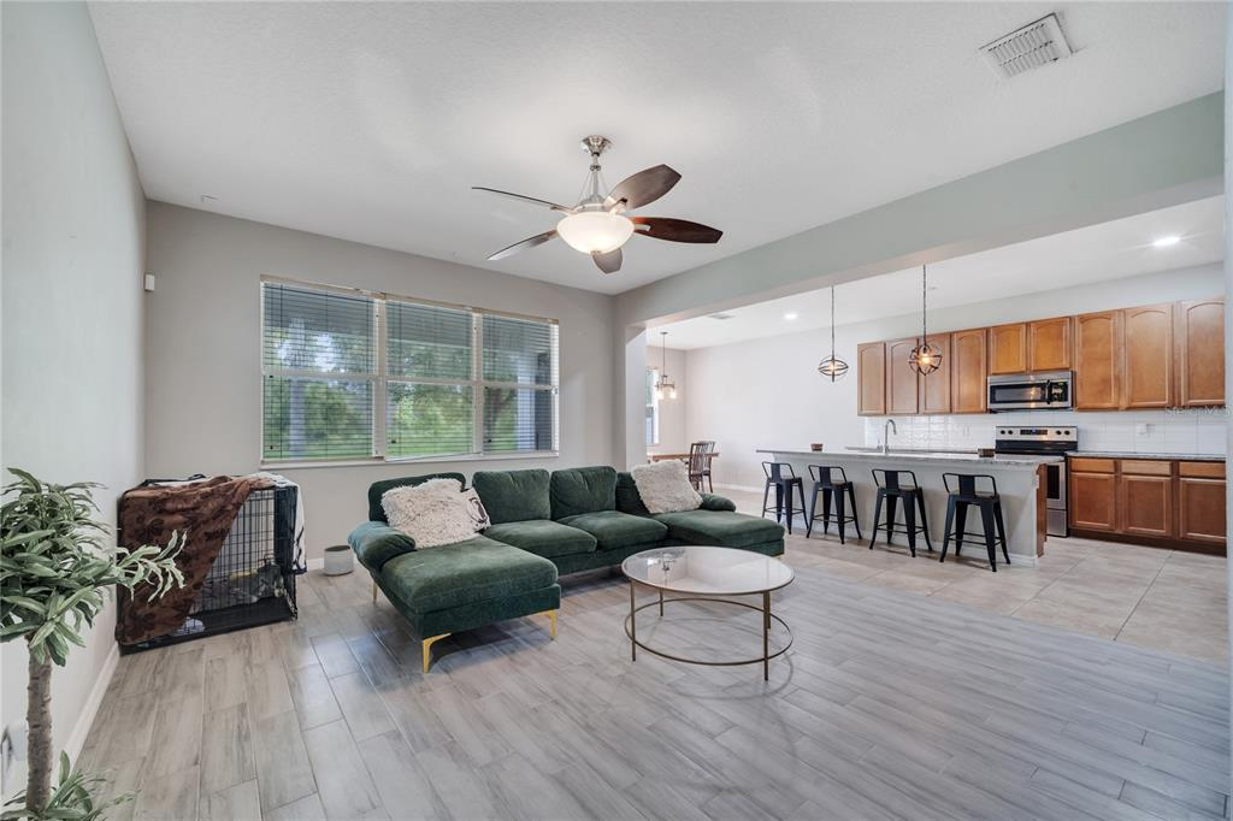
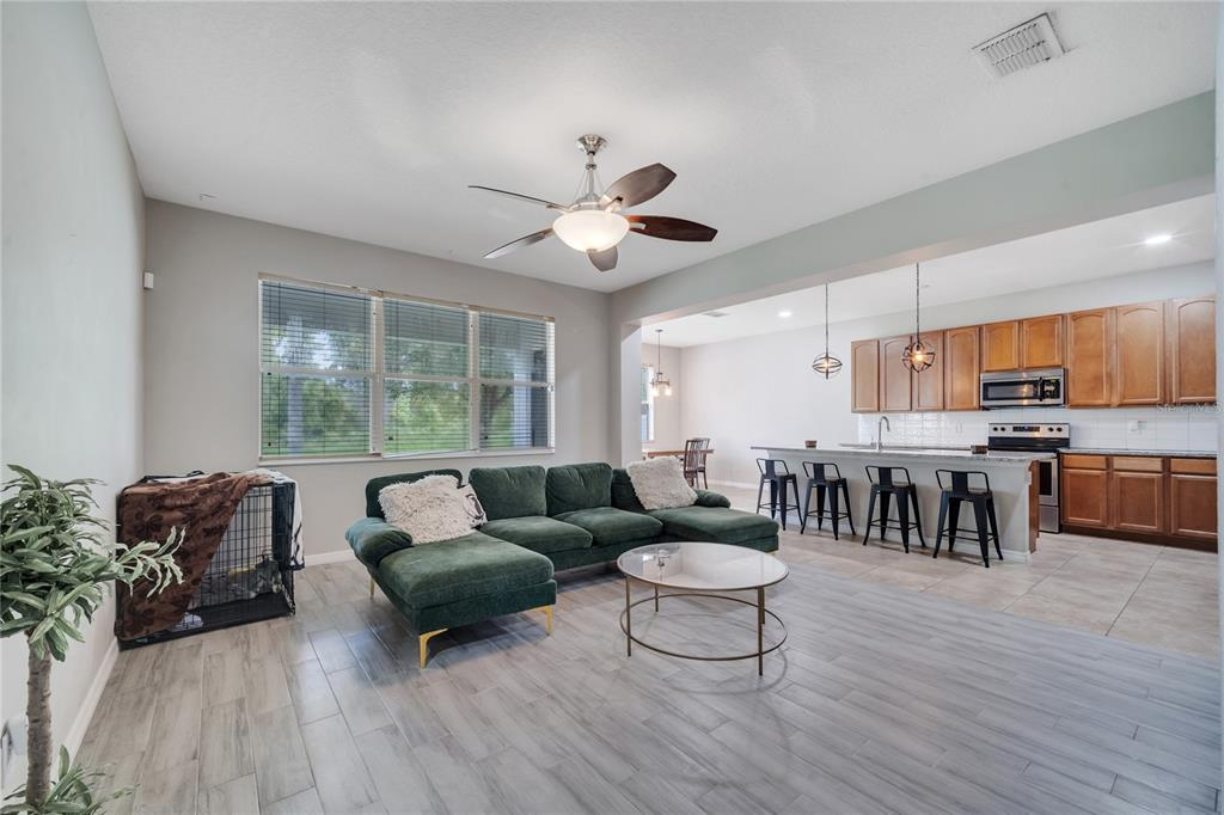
- planter [323,544,355,577]
